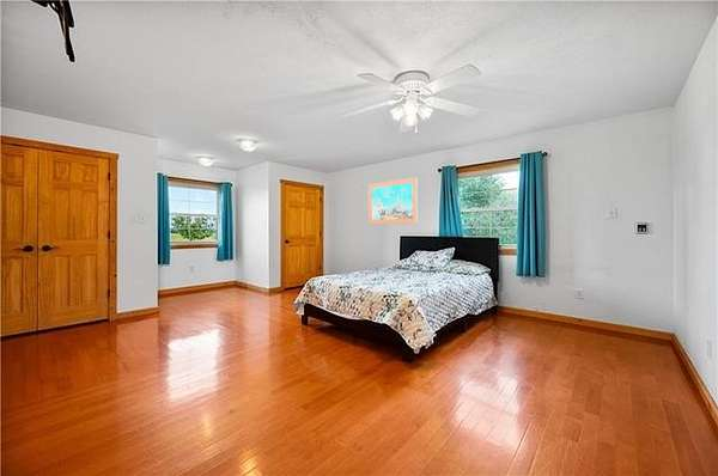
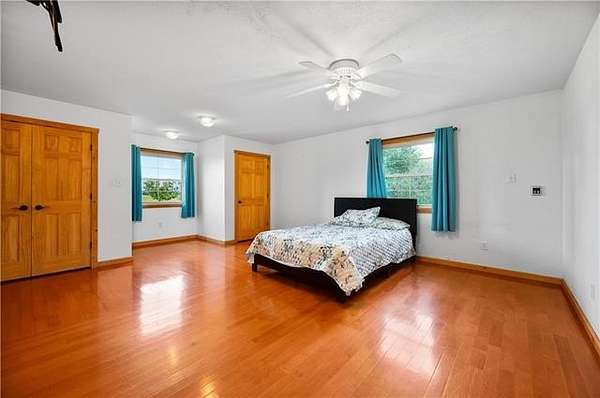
- wall art [367,176,419,226]
